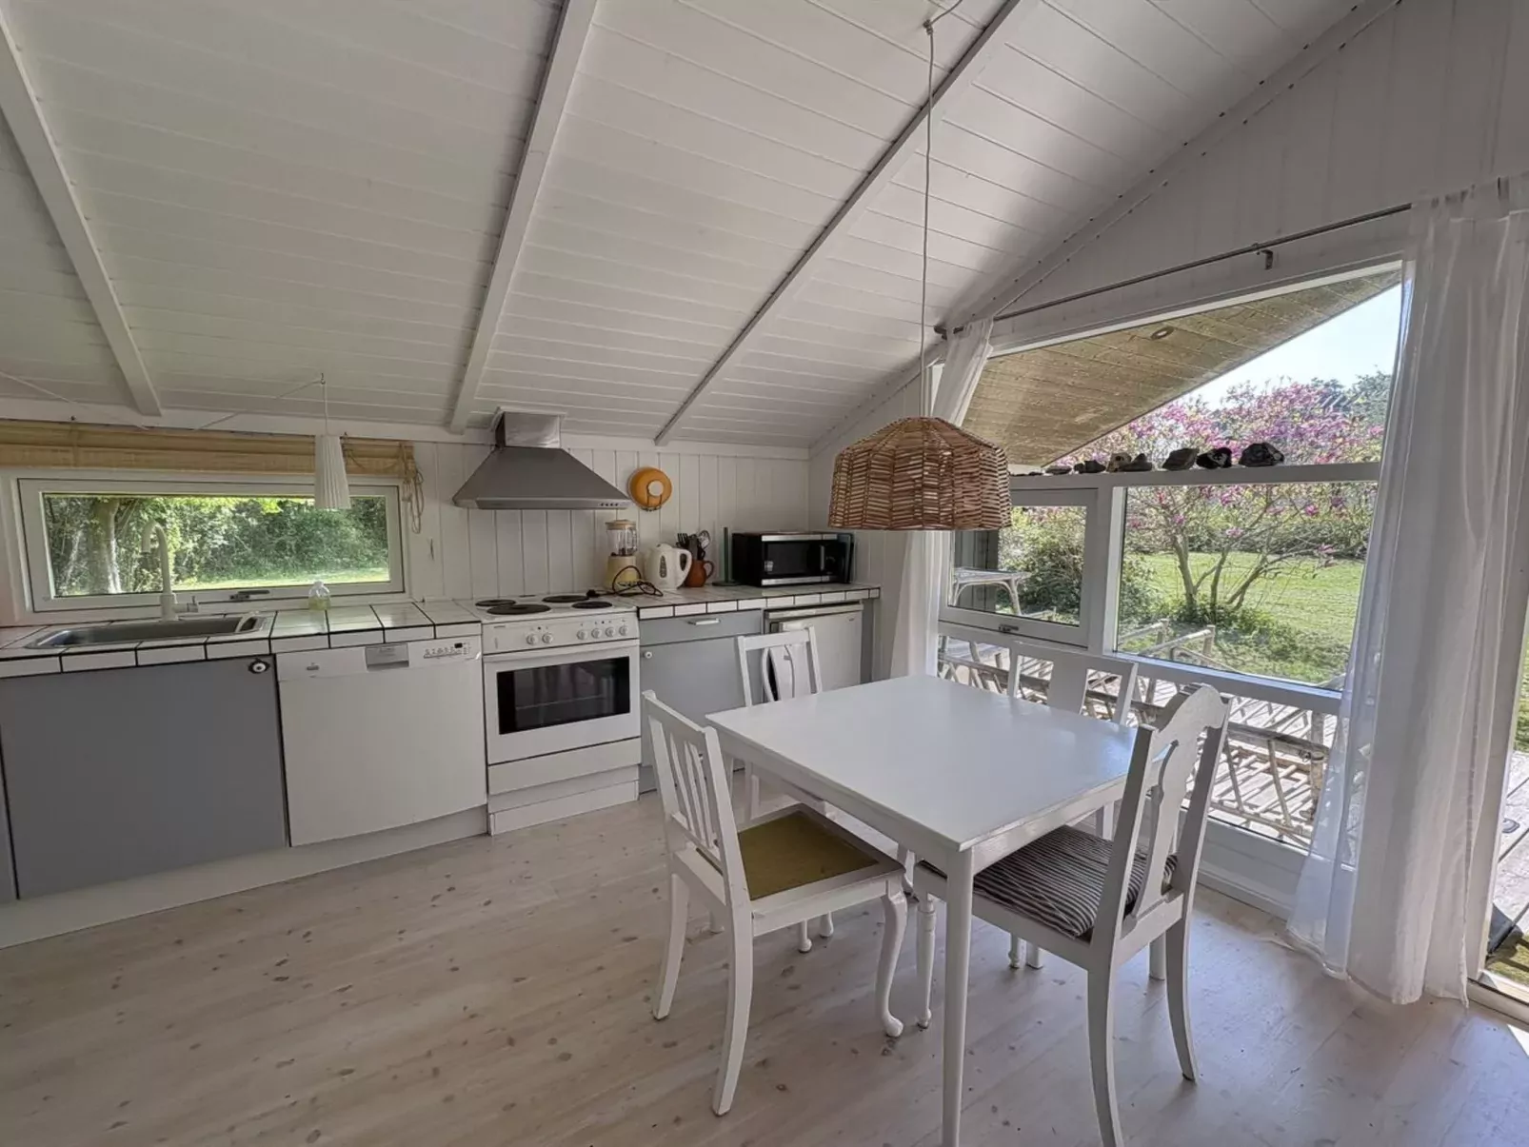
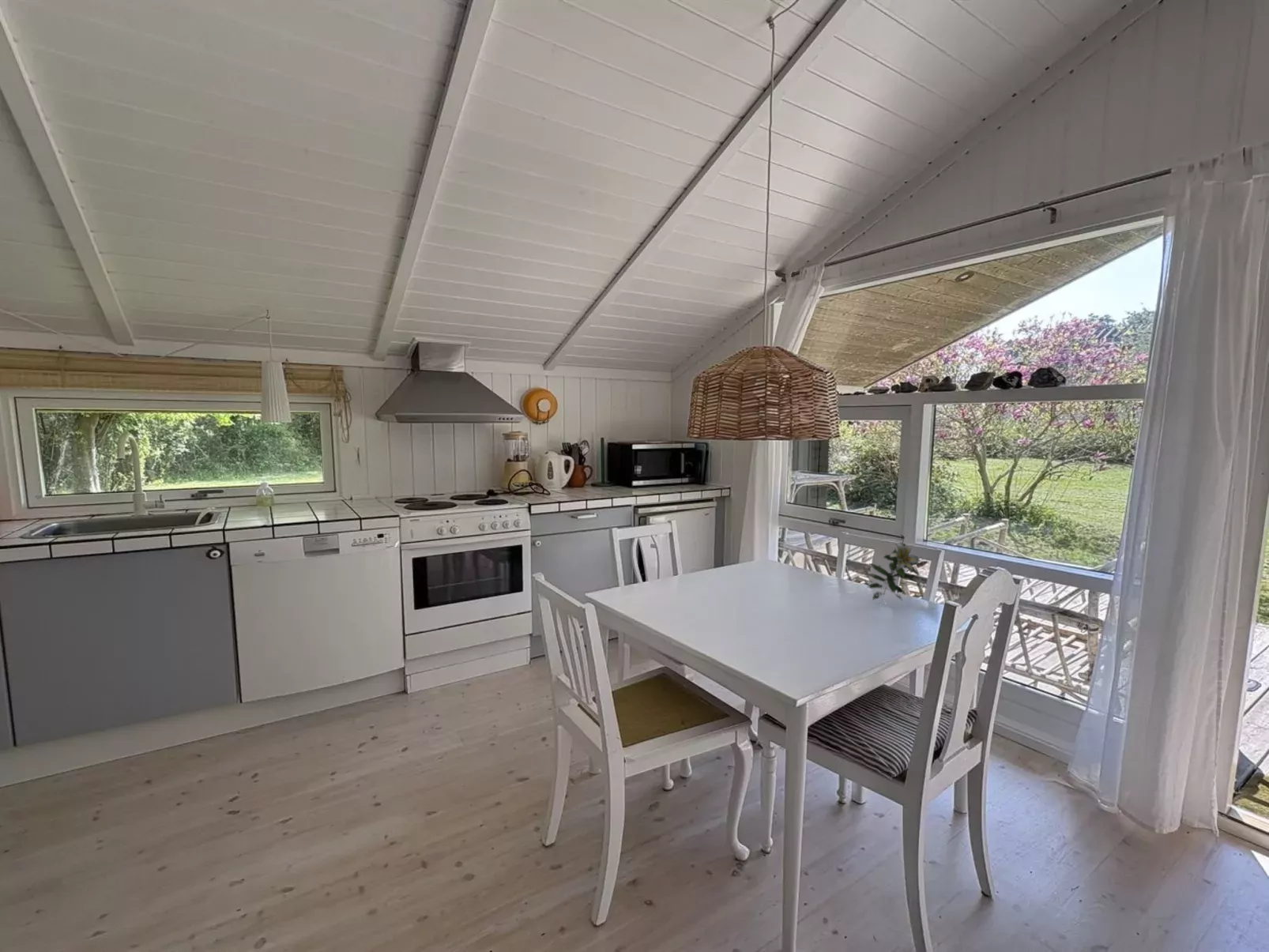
+ flower [864,534,922,602]
